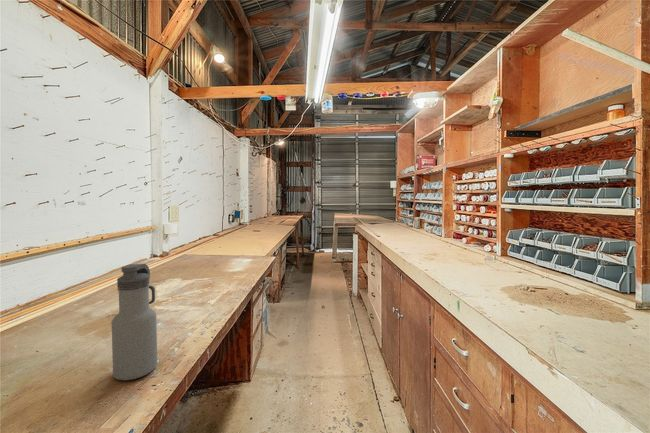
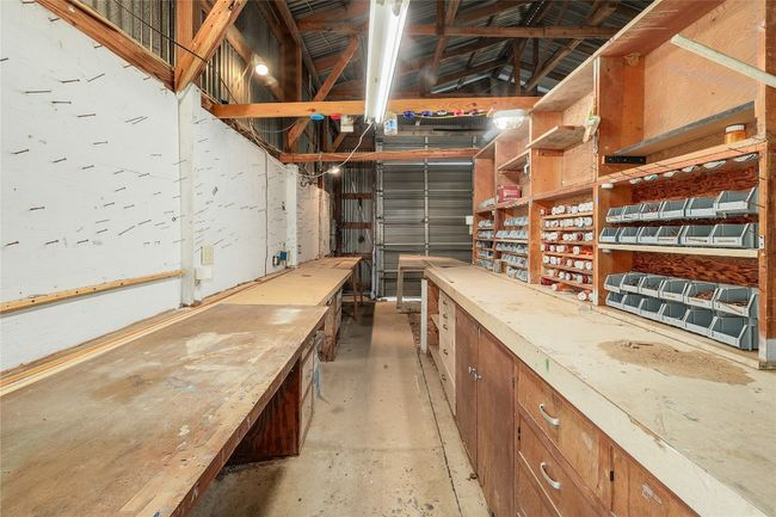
- water bottle [111,263,158,381]
